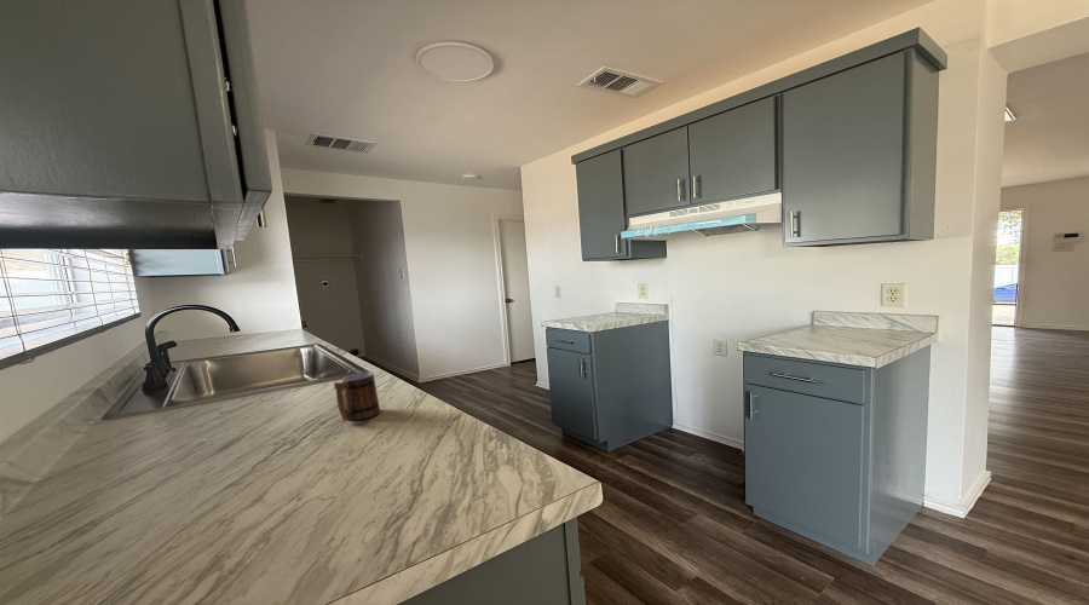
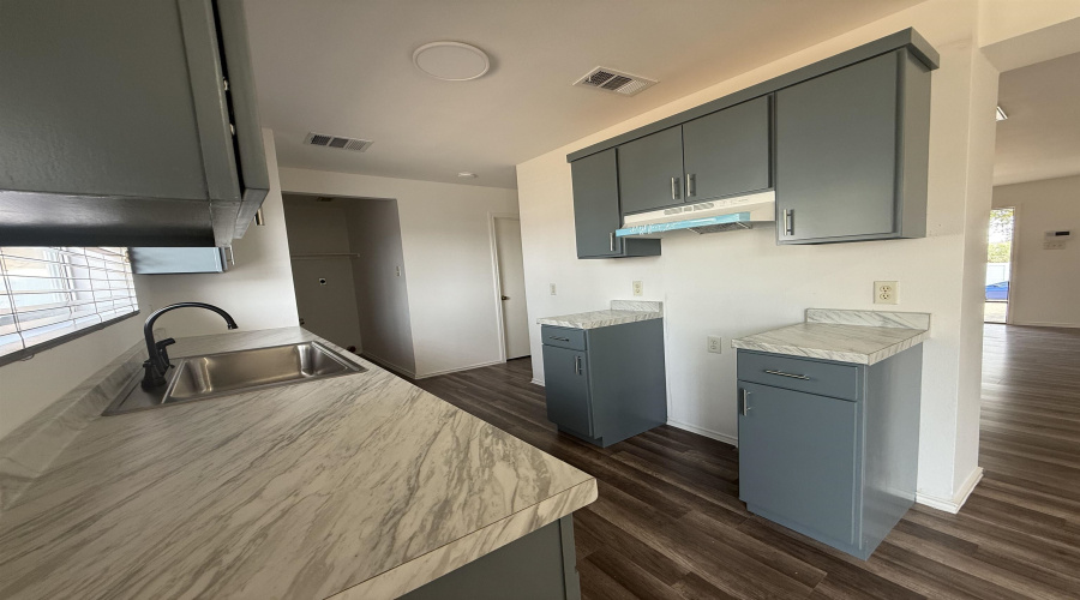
- mug [333,371,381,422]
